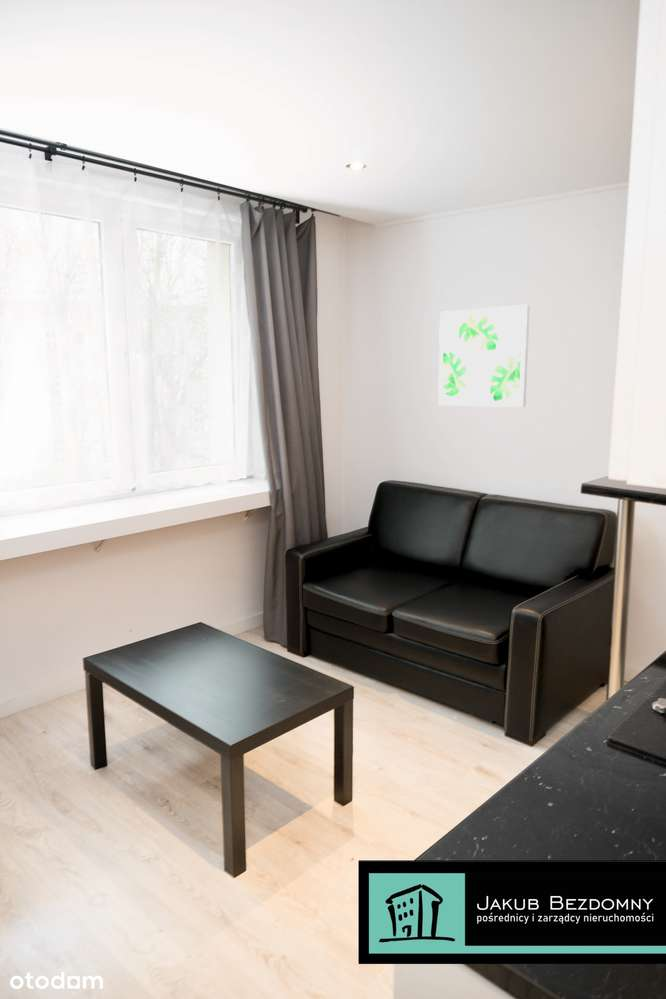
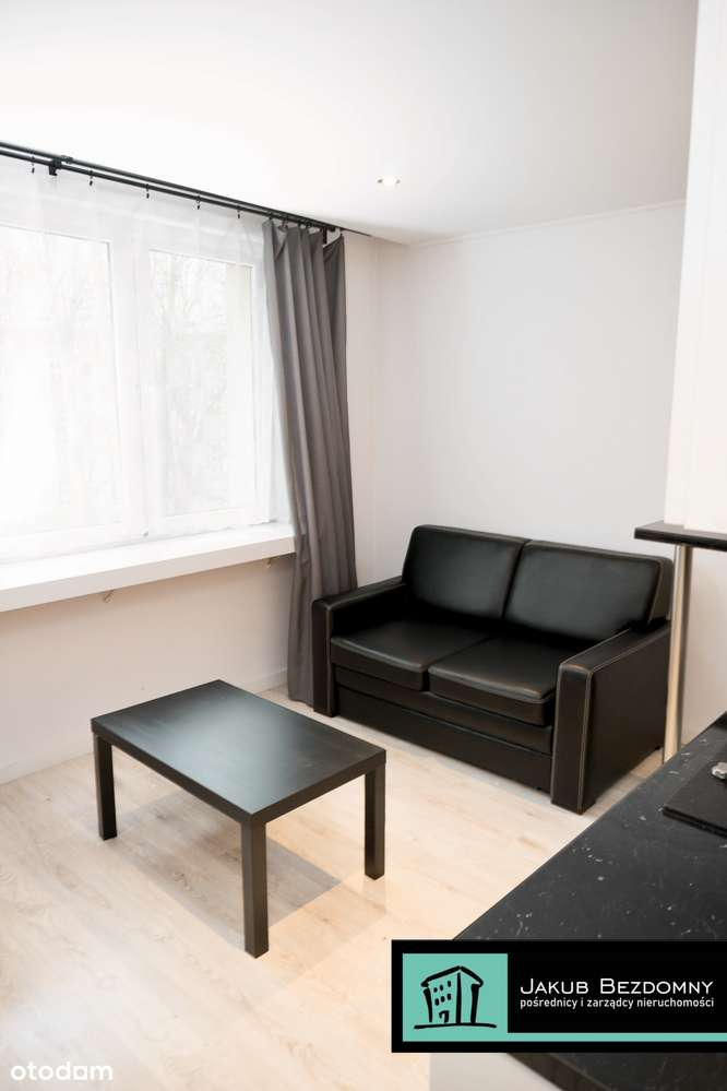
- wall art [437,303,531,408]
